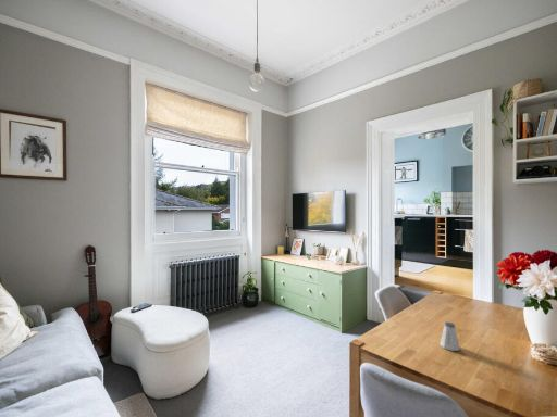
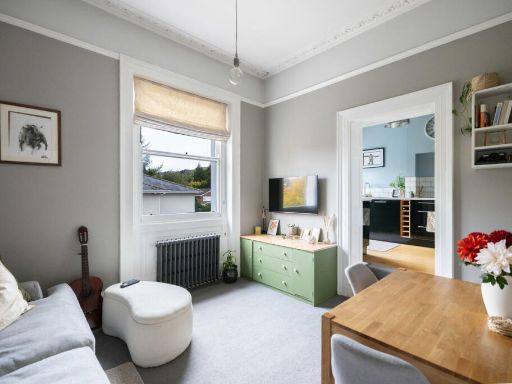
- saltshaker [440,321,461,352]
